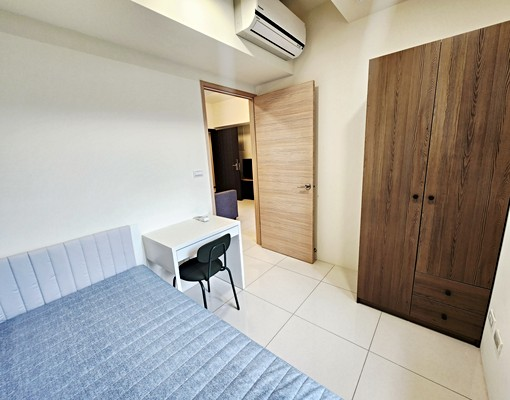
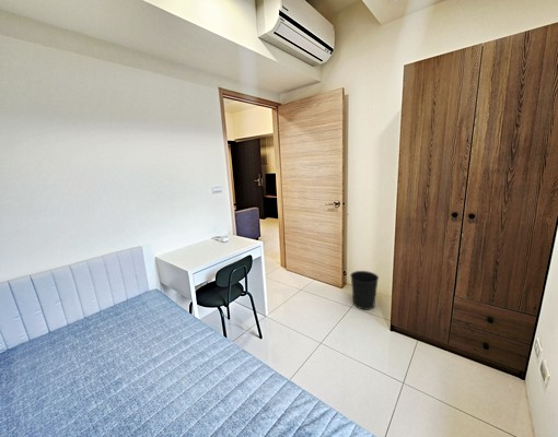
+ wastebasket [349,270,380,311]
